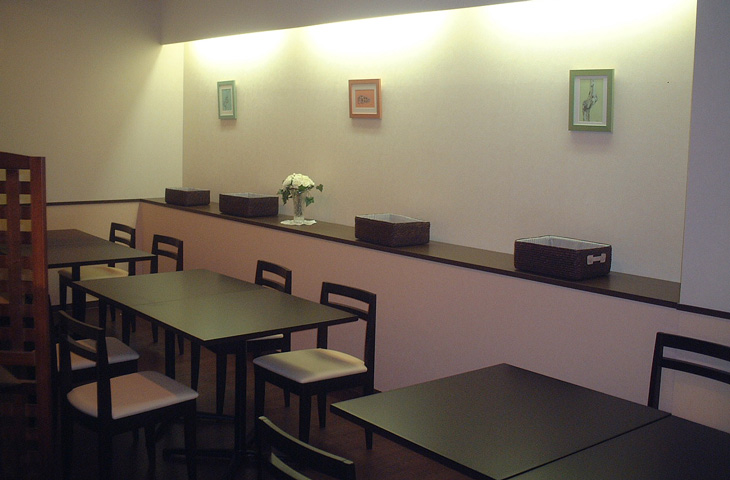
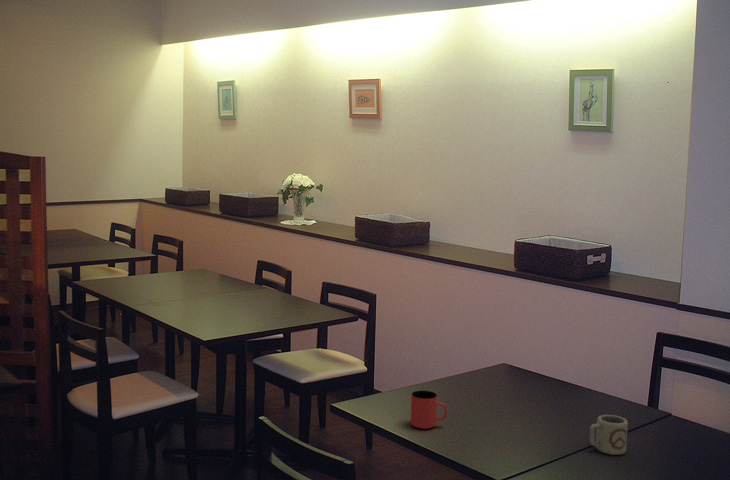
+ cup [410,390,448,430]
+ cup [589,414,629,456]
